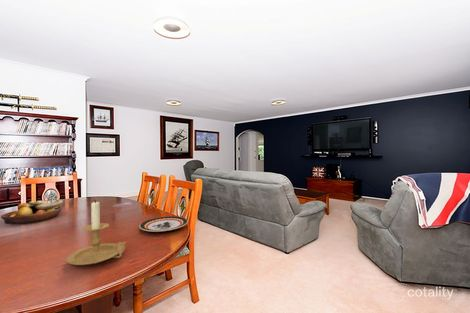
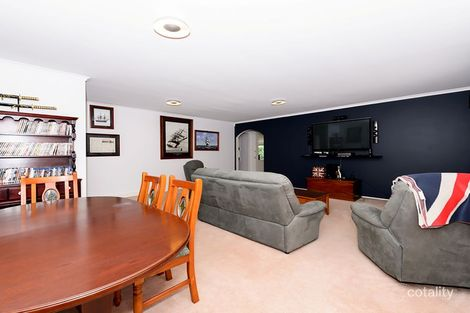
- candle holder [66,199,127,266]
- fruit bowl [0,199,65,225]
- plate [138,215,189,233]
